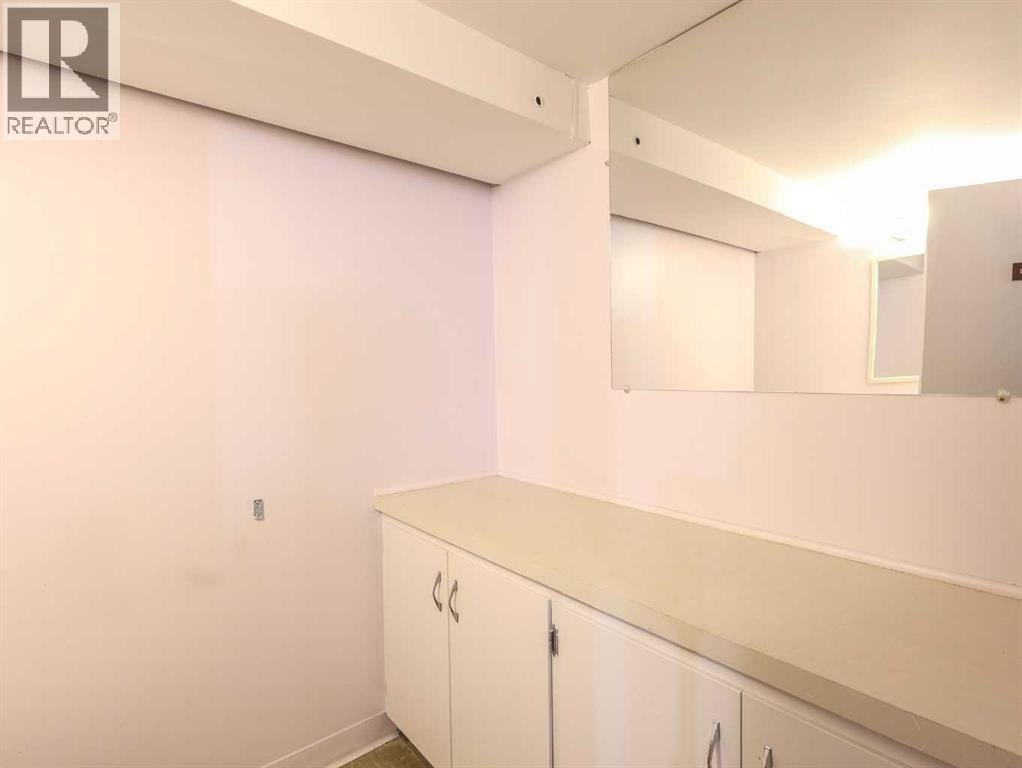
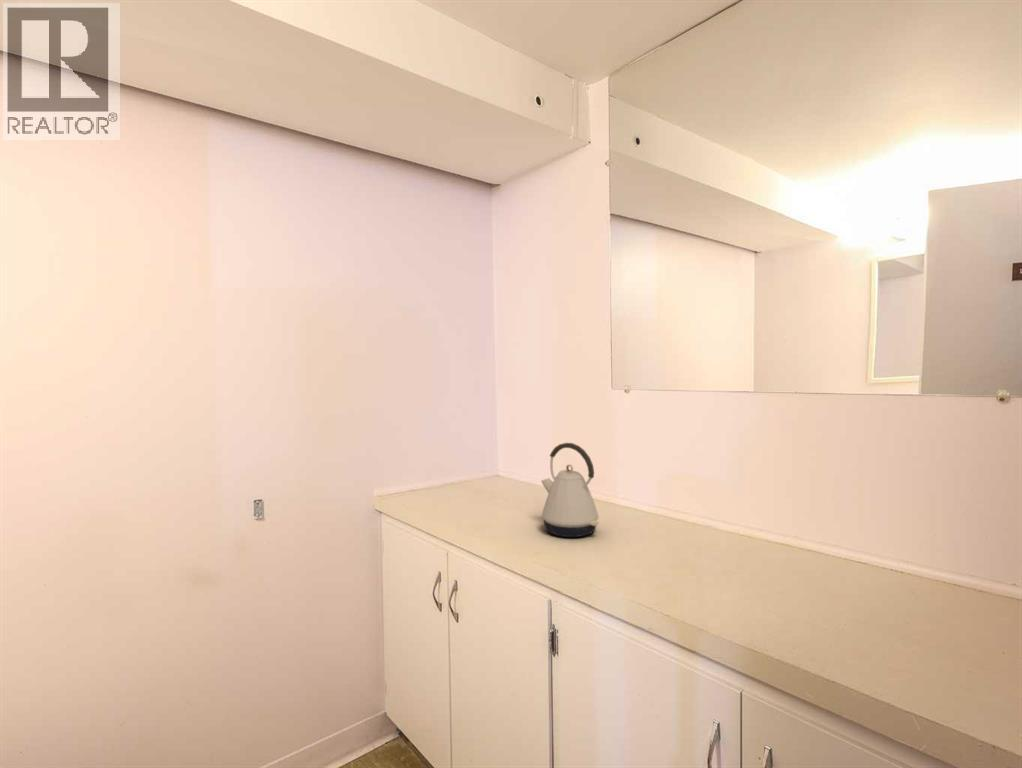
+ kettle [540,442,600,538]
